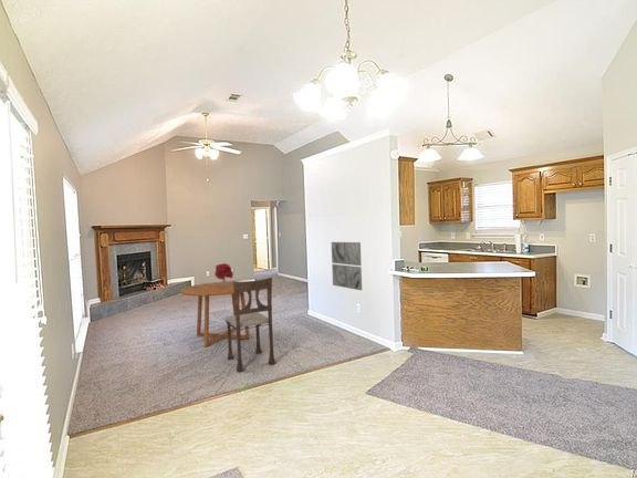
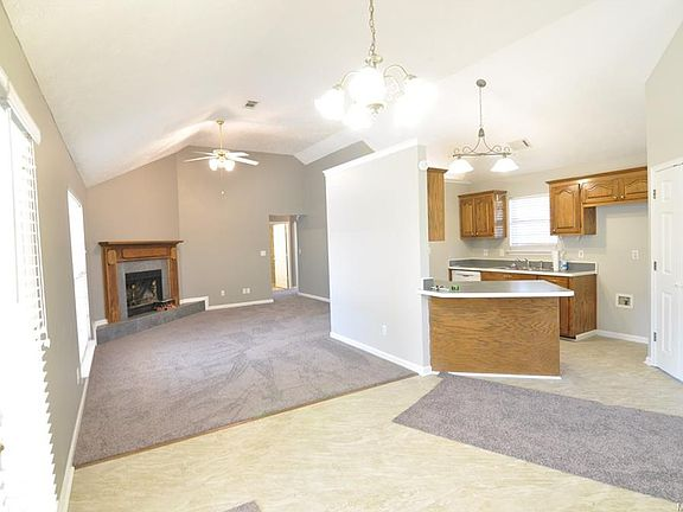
- bouquet [213,262,234,287]
- wall art [331,241,363,291]
- dining chair [224,277,276,373]
- dining table [179,280,251,347]
